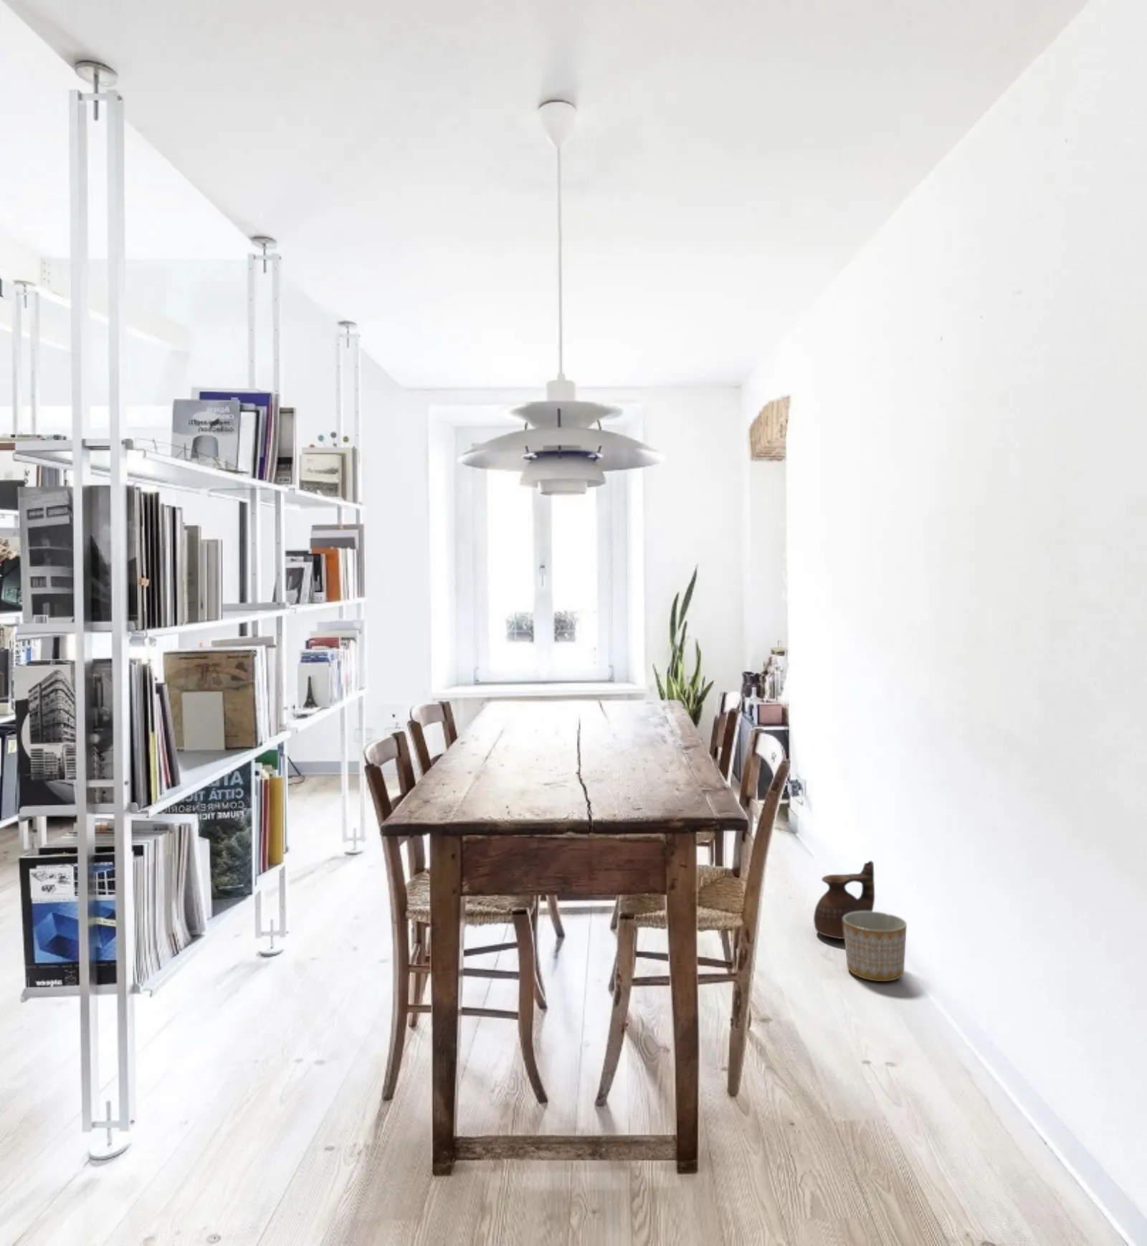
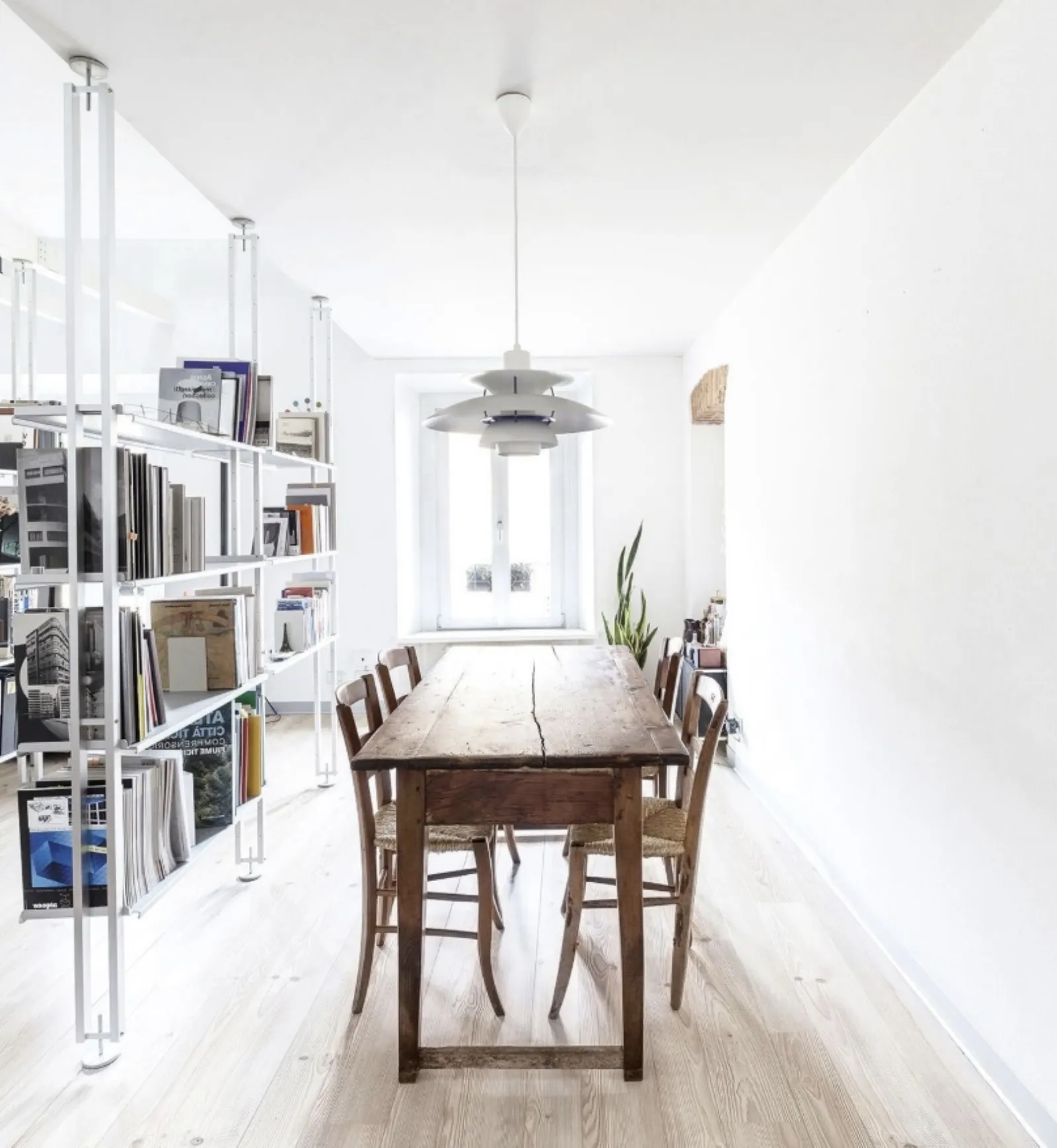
- ceramic jug [813,860,876,940]
- planter [843,911,907,982]
